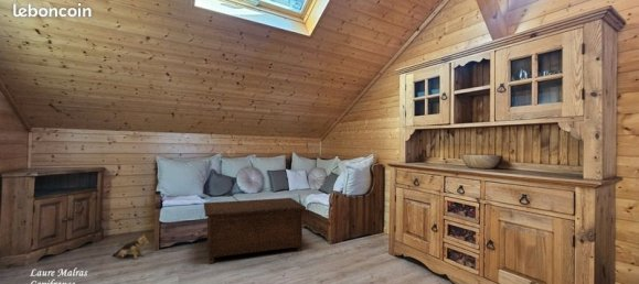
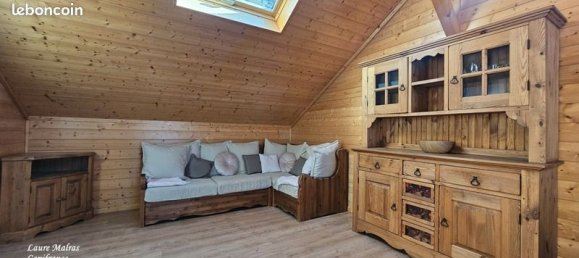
- plush toy [110,232,150,260]
- cabinet [203,197,307,264]
